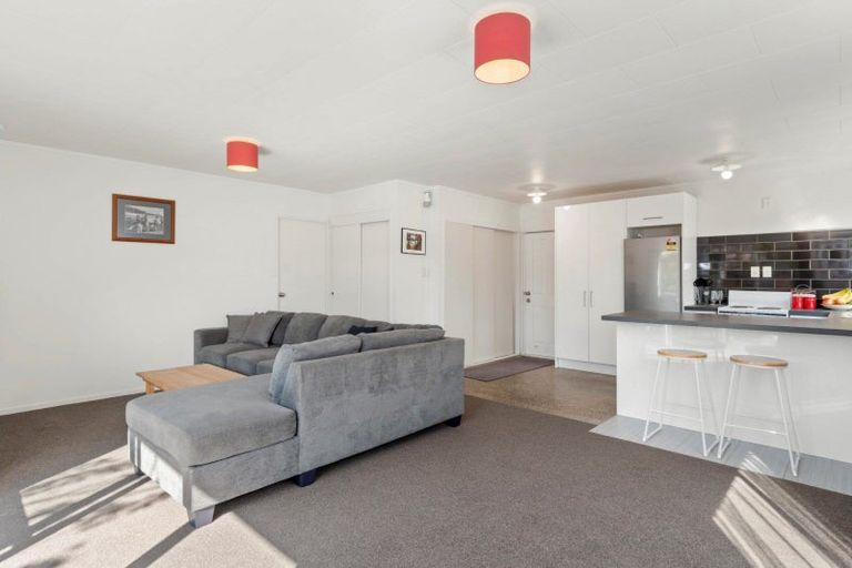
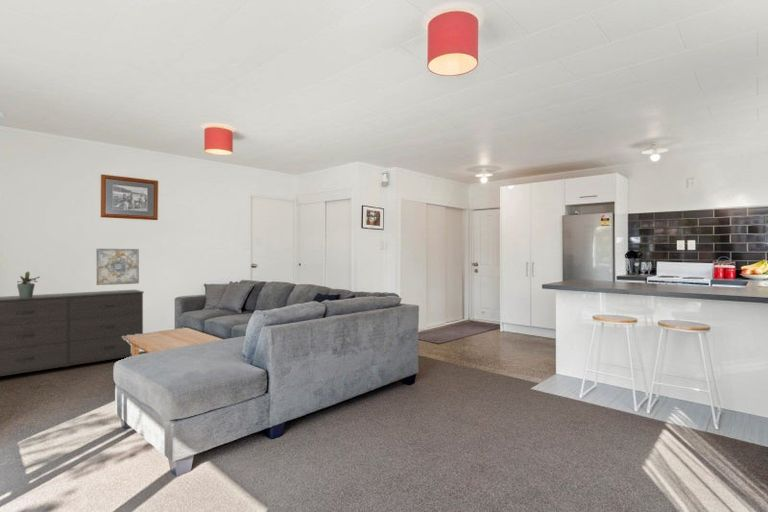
+ wall art [95,248,140,286]
+ dresser [0,289,145,377]
+ potted plant [16,271,41,298]
